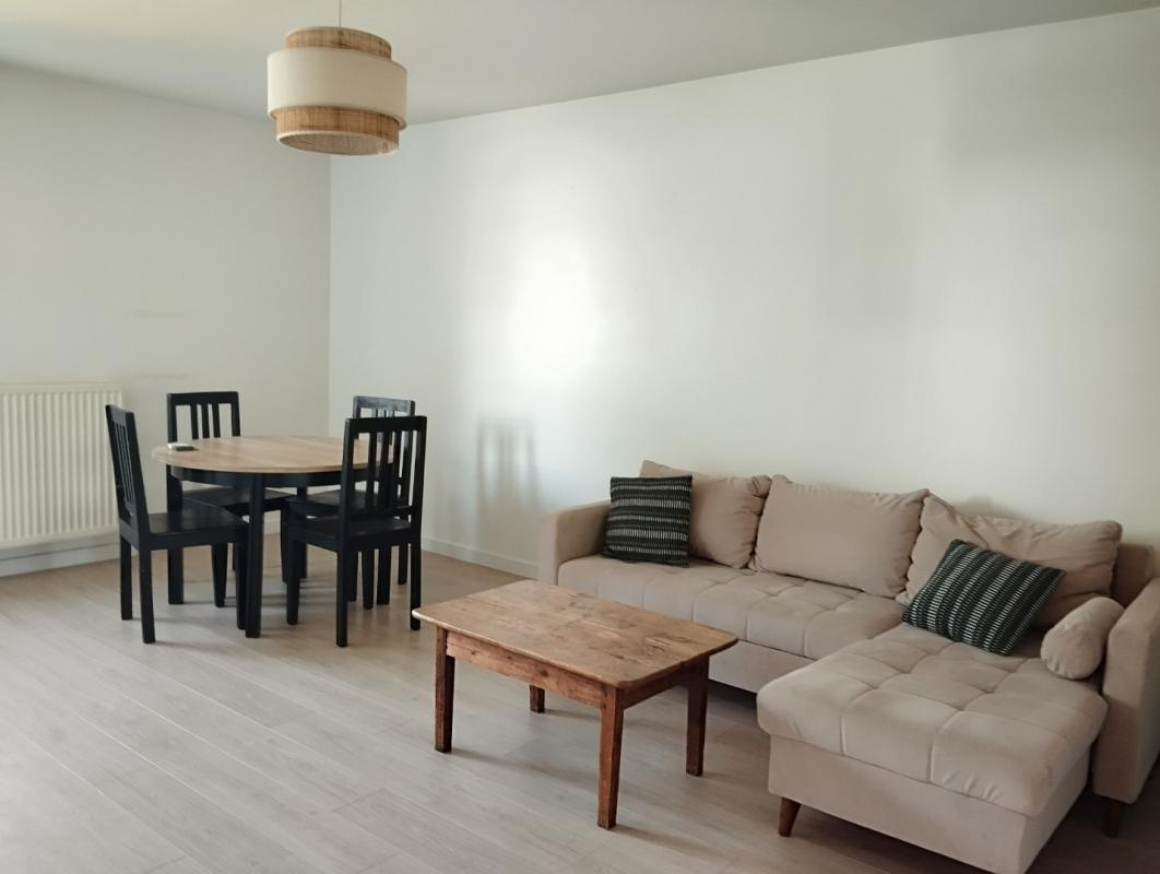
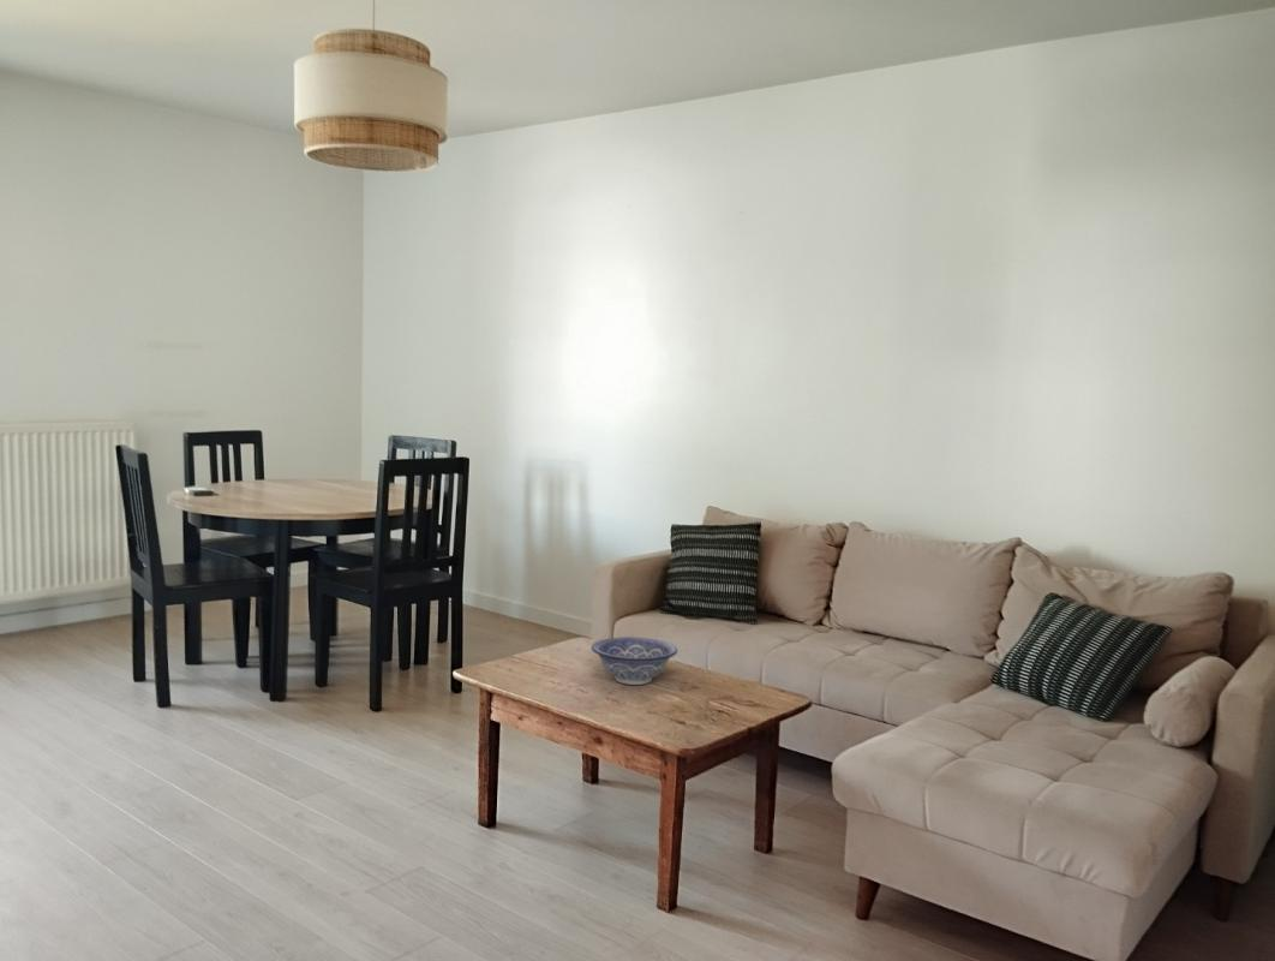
+ decorative bowl [591,635,678,686]
